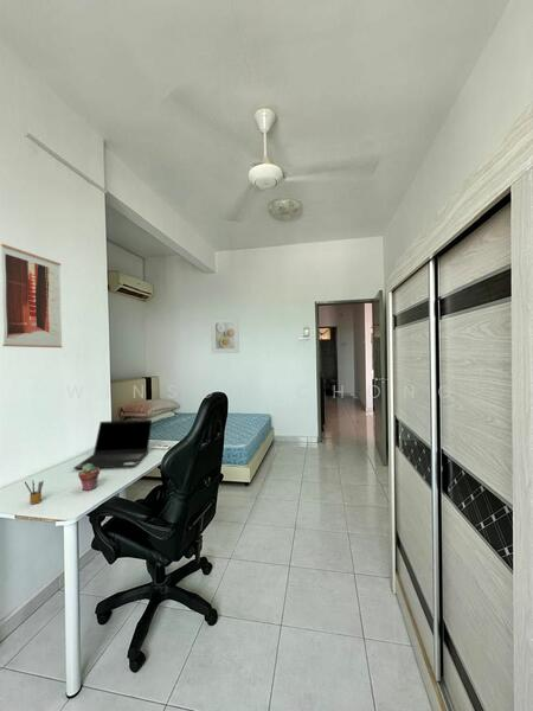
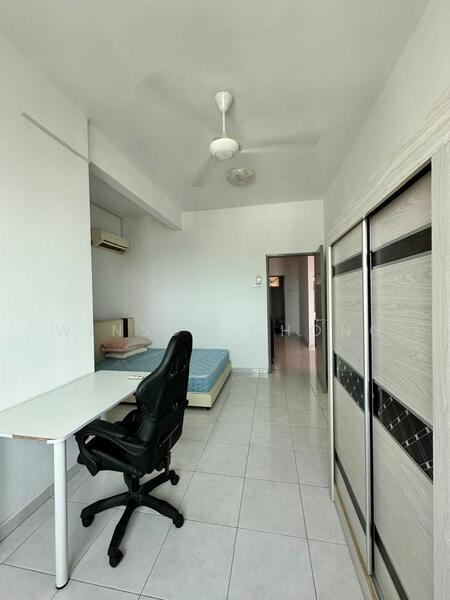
- pencil box [24,479,45,505]
- potted succulent [77,463,101,492]
- laptop computer [72,418,153,470]
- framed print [210,316,240,354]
- wall art [0,243,63,348]
